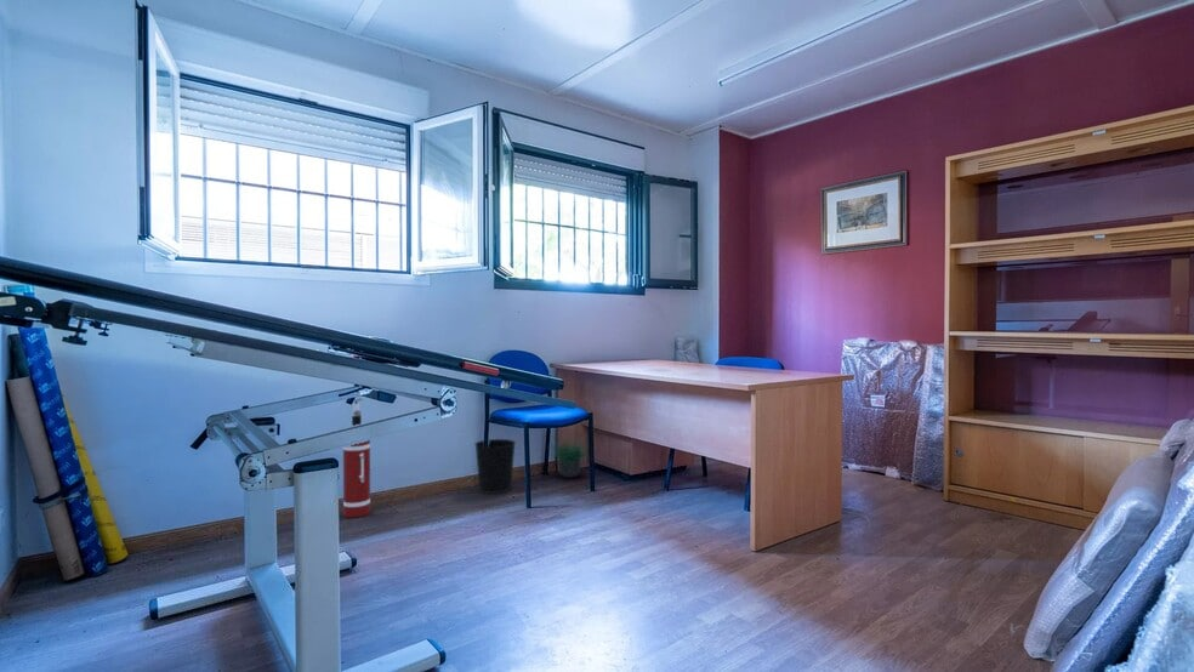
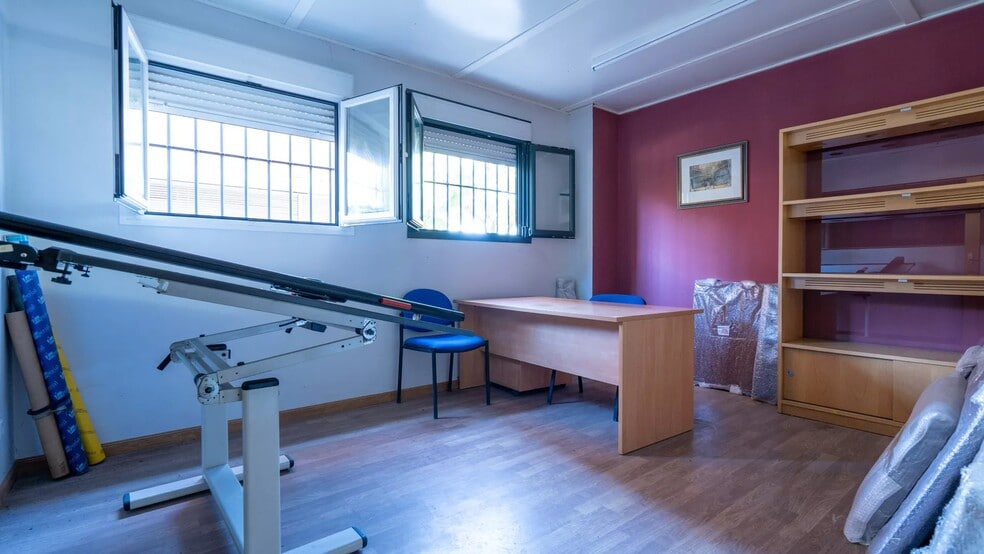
- potted plant [545,429,590,479]
- wastebasket [473,438,517,495]
- fire extinguisher [342,397,371,519]
